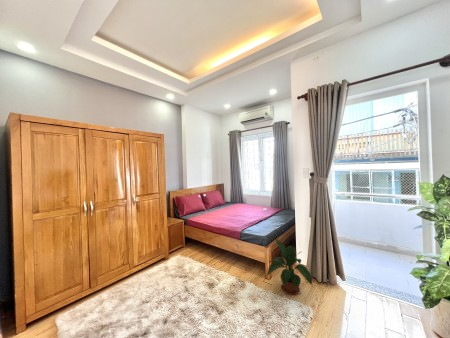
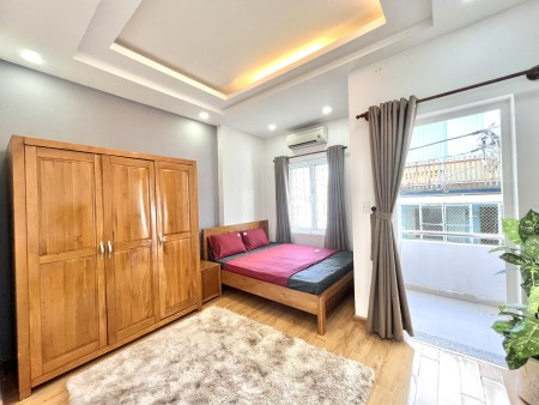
- potted plant [266,238,313,296]
